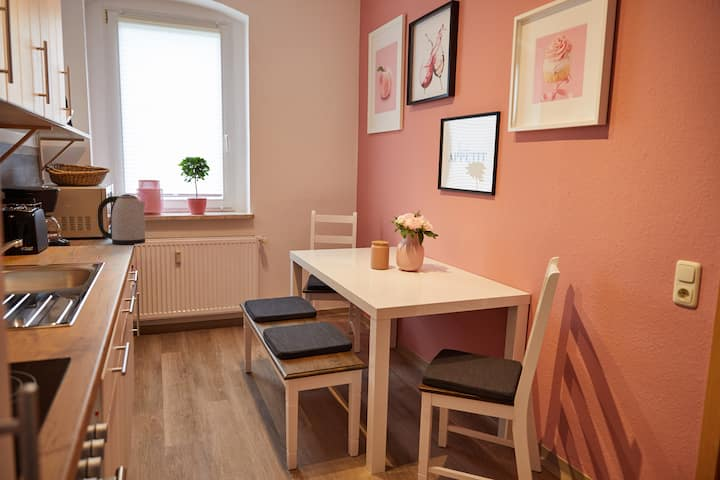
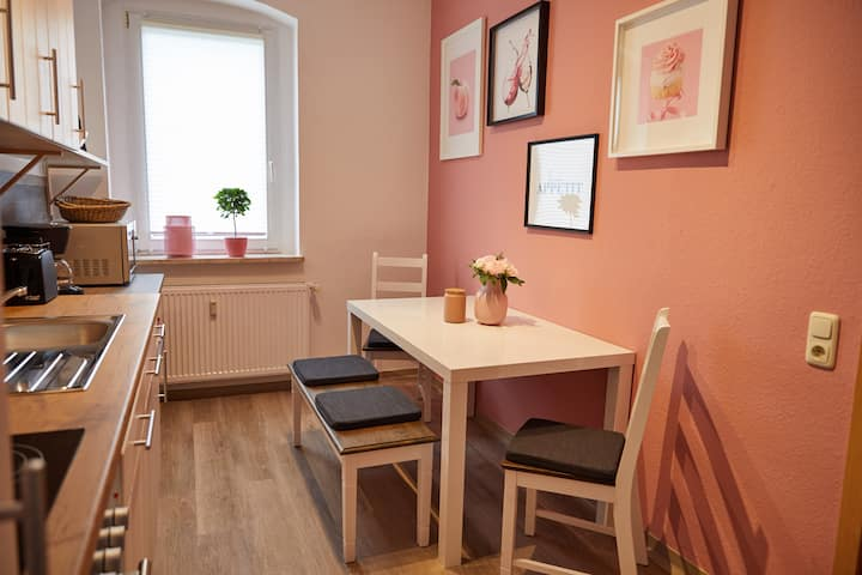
- kettle [97,193,146,245]
